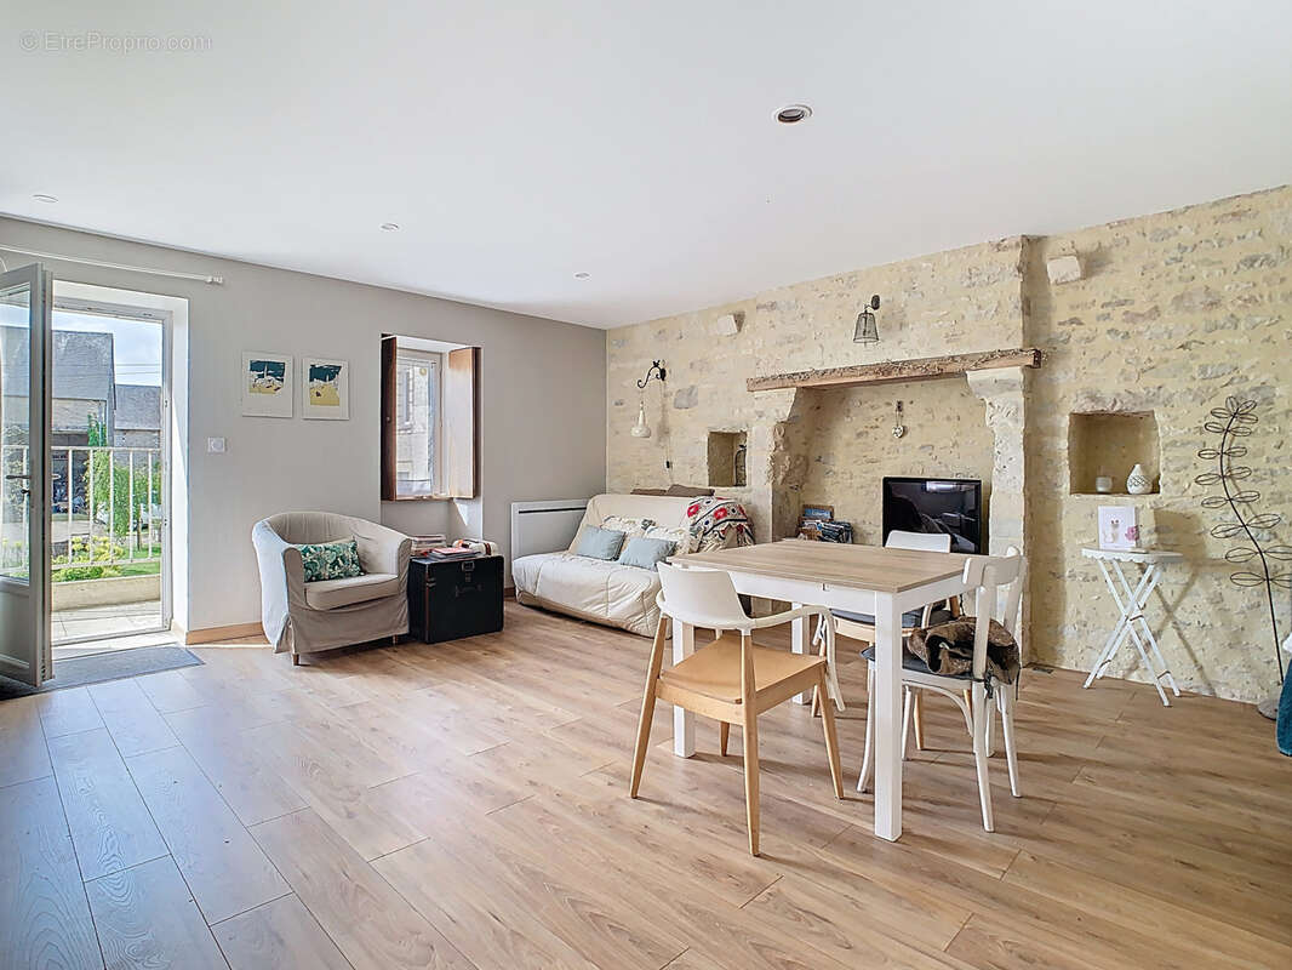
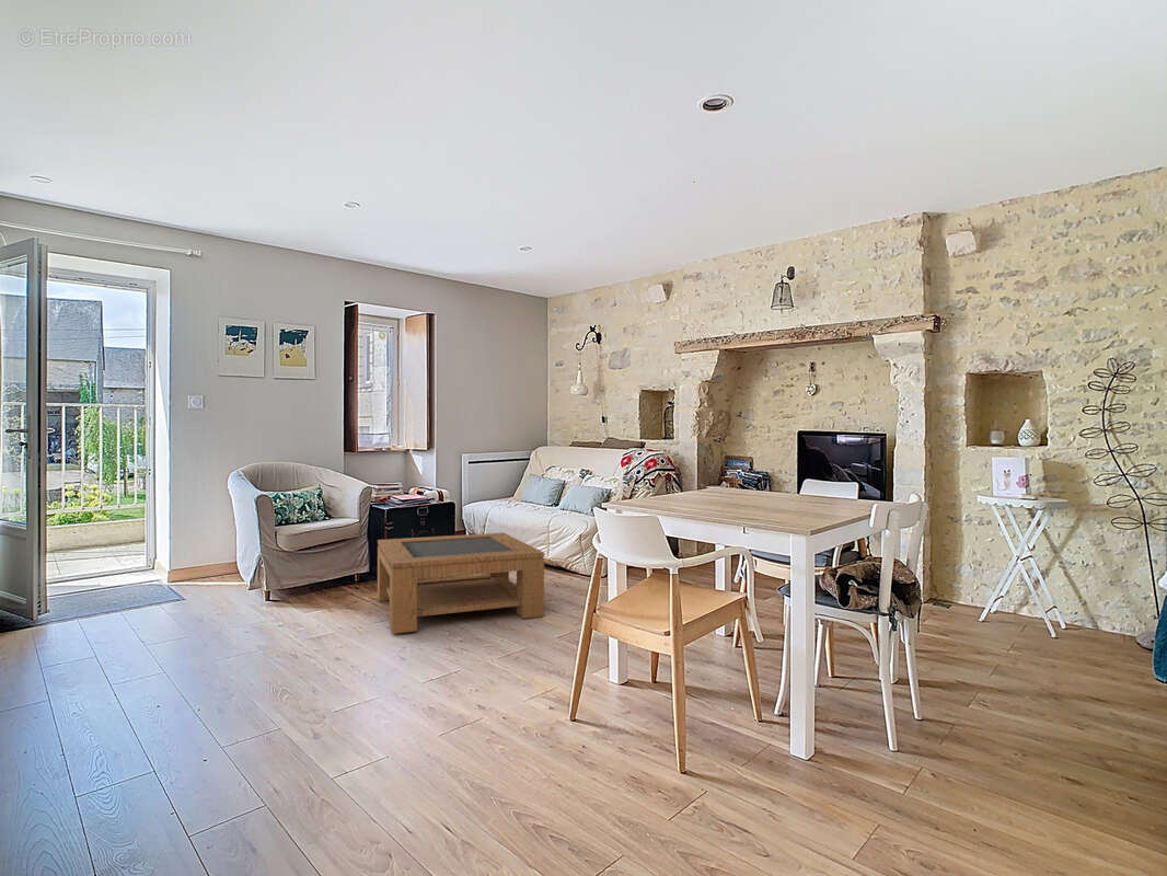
+ coffee table [377,532,545,635]
